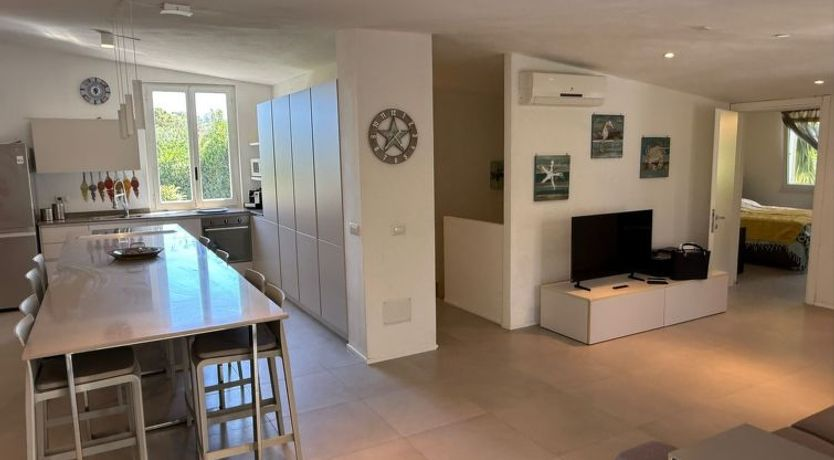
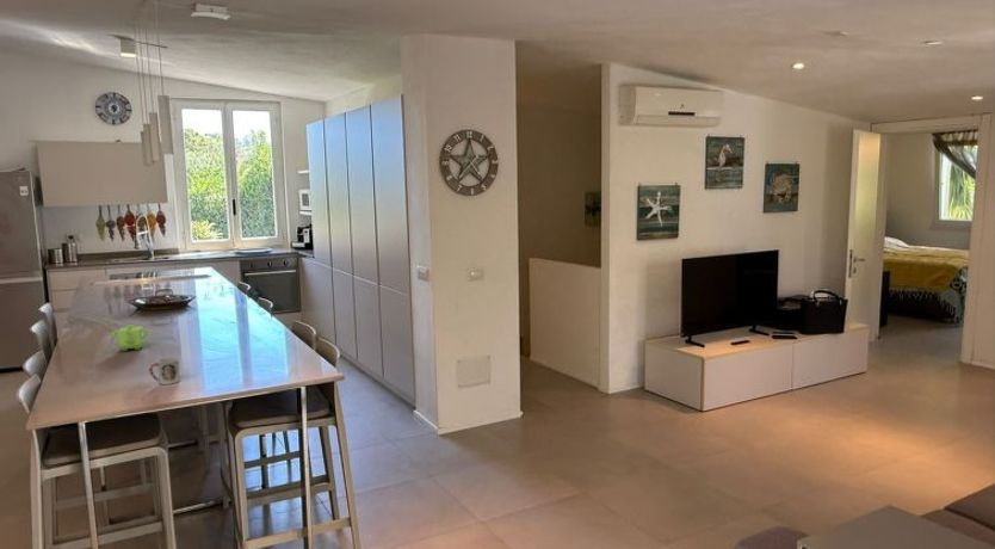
+ cup [148,357,181,385]
+ teapot [110,323,152,352]
